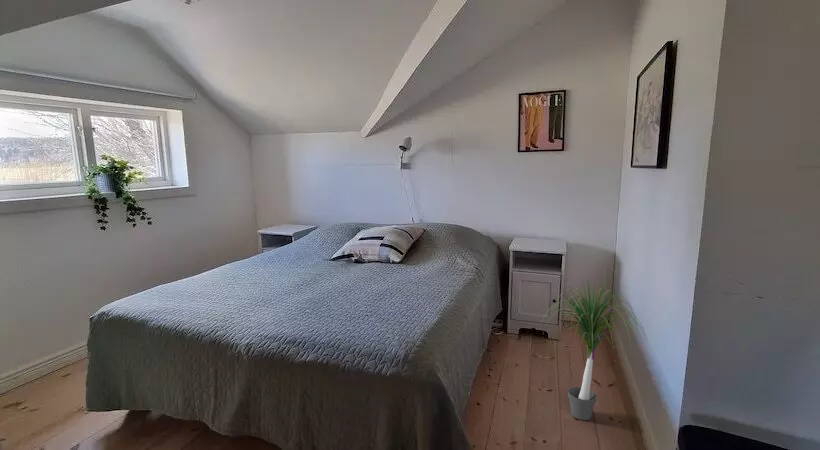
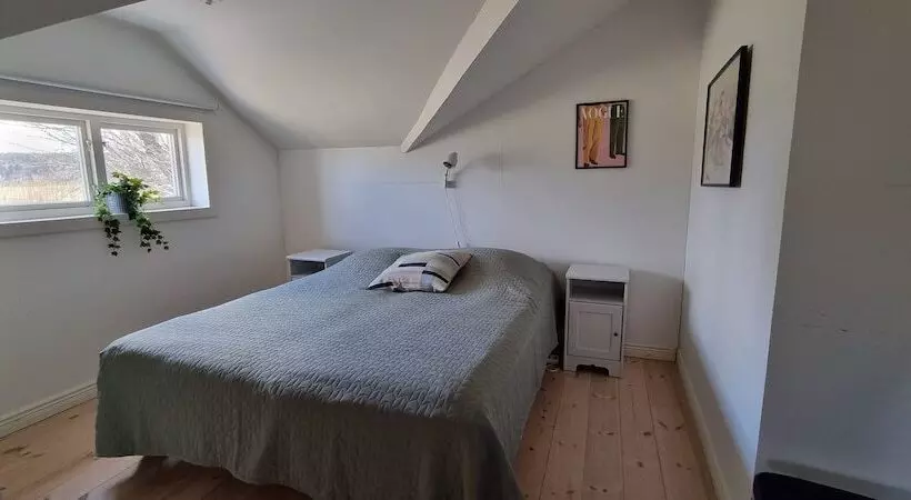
- potted plant [538,273,649,421]
